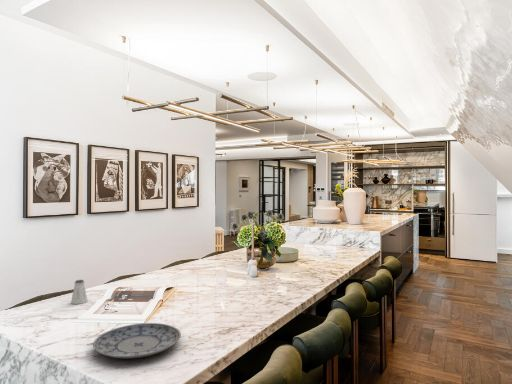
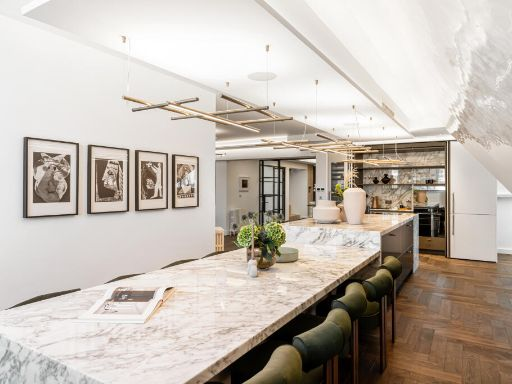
- plate [92,322,182,359]
- saltshaker [70,279,89,305]
